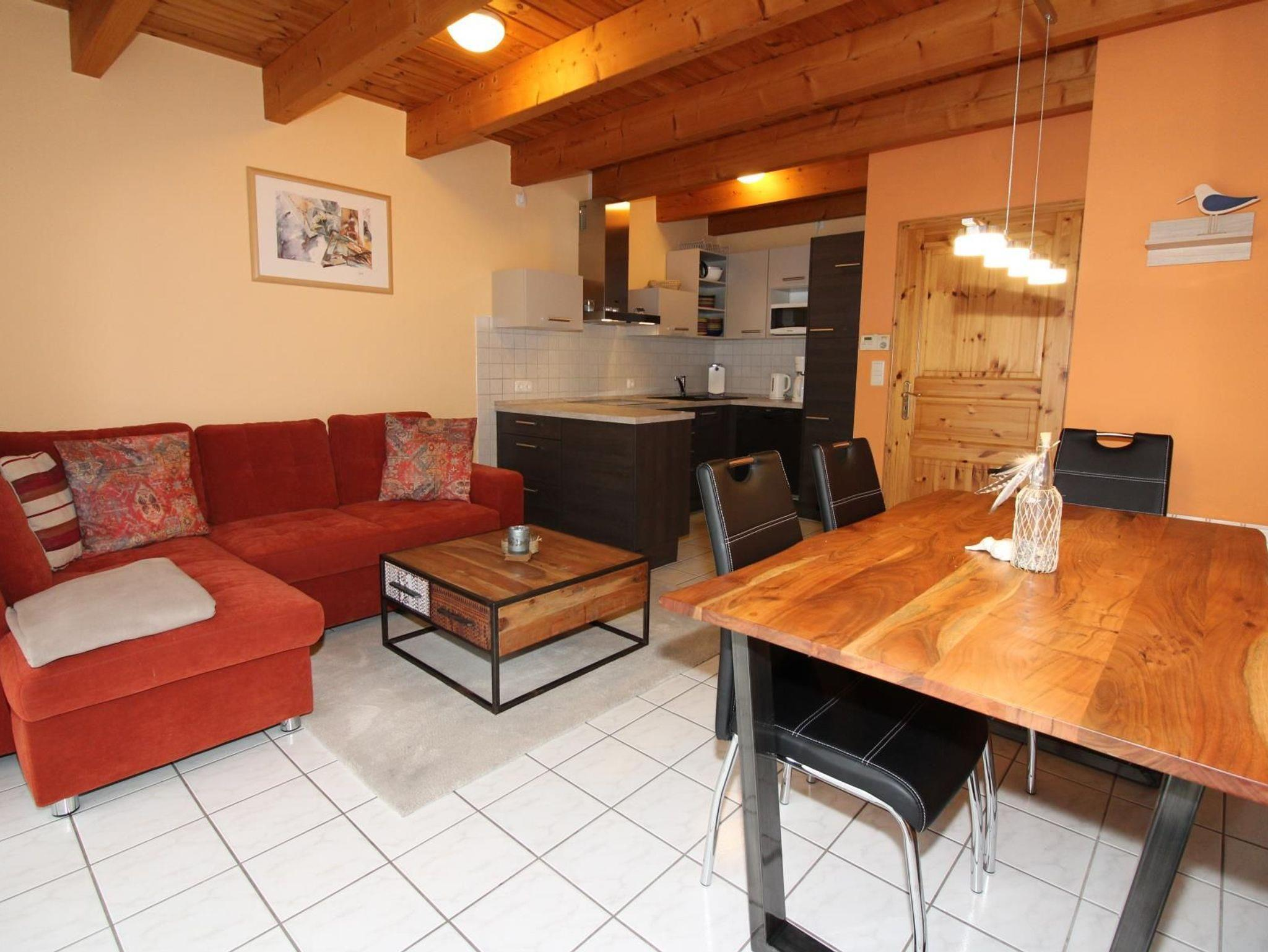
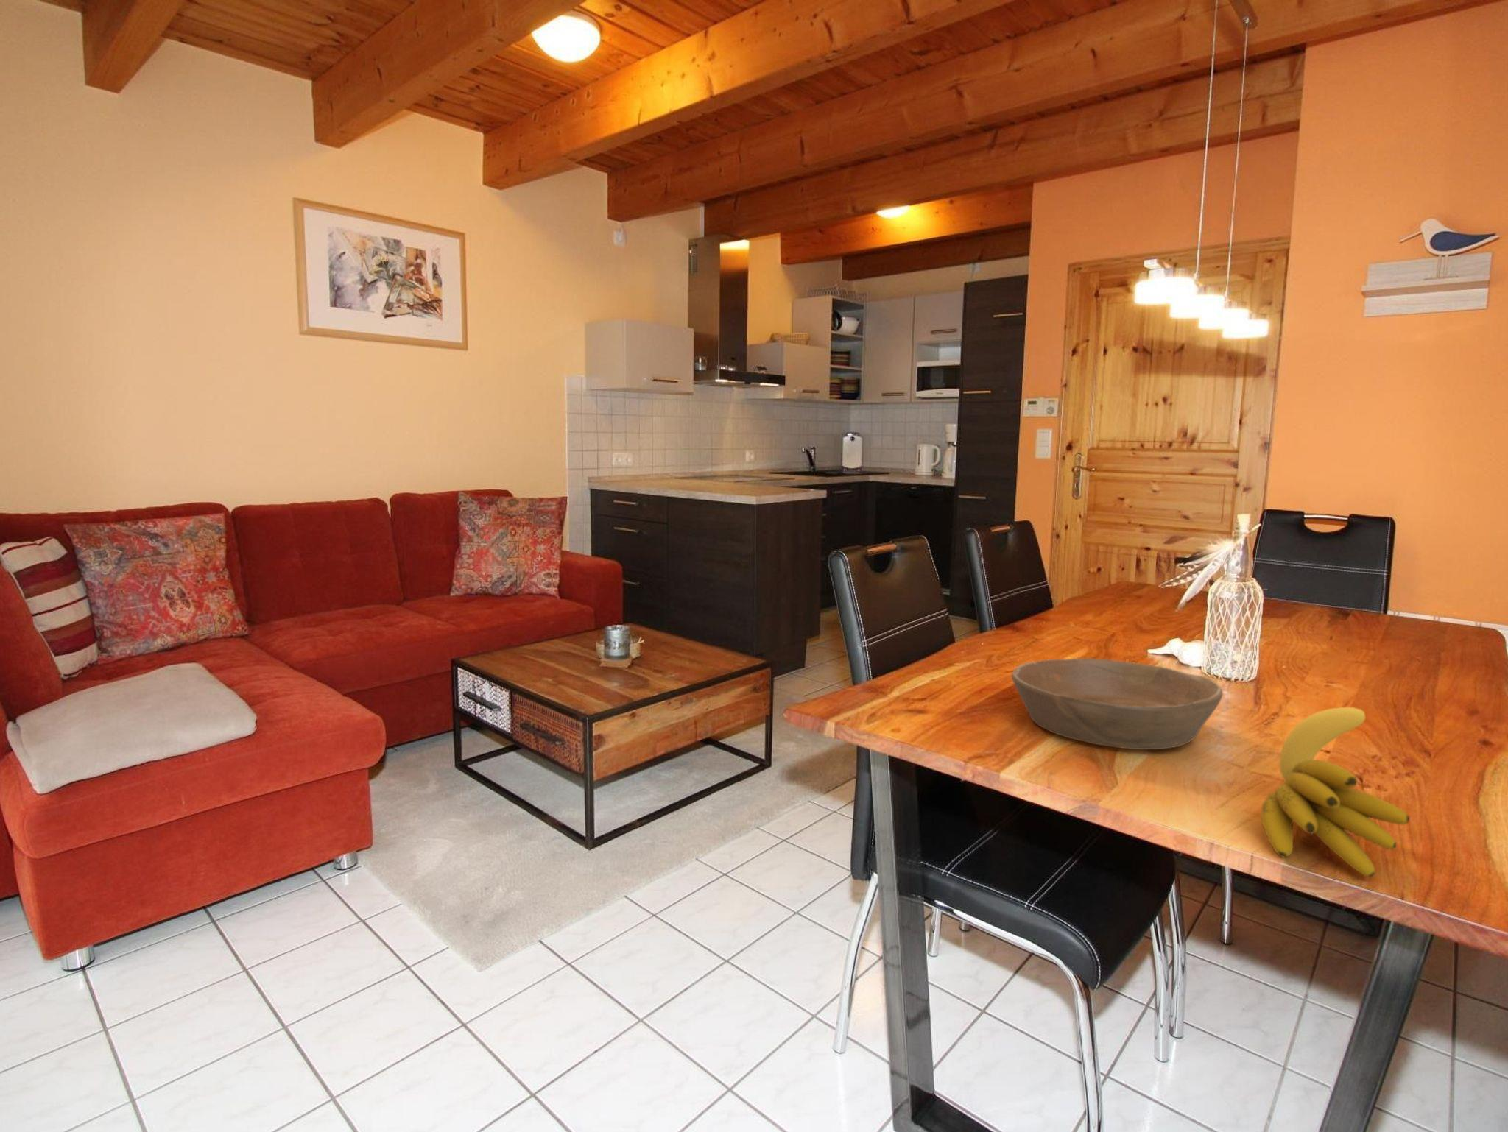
+ bowl [1010,658,1224,750]
+ banana [1261,706,1410,879]
